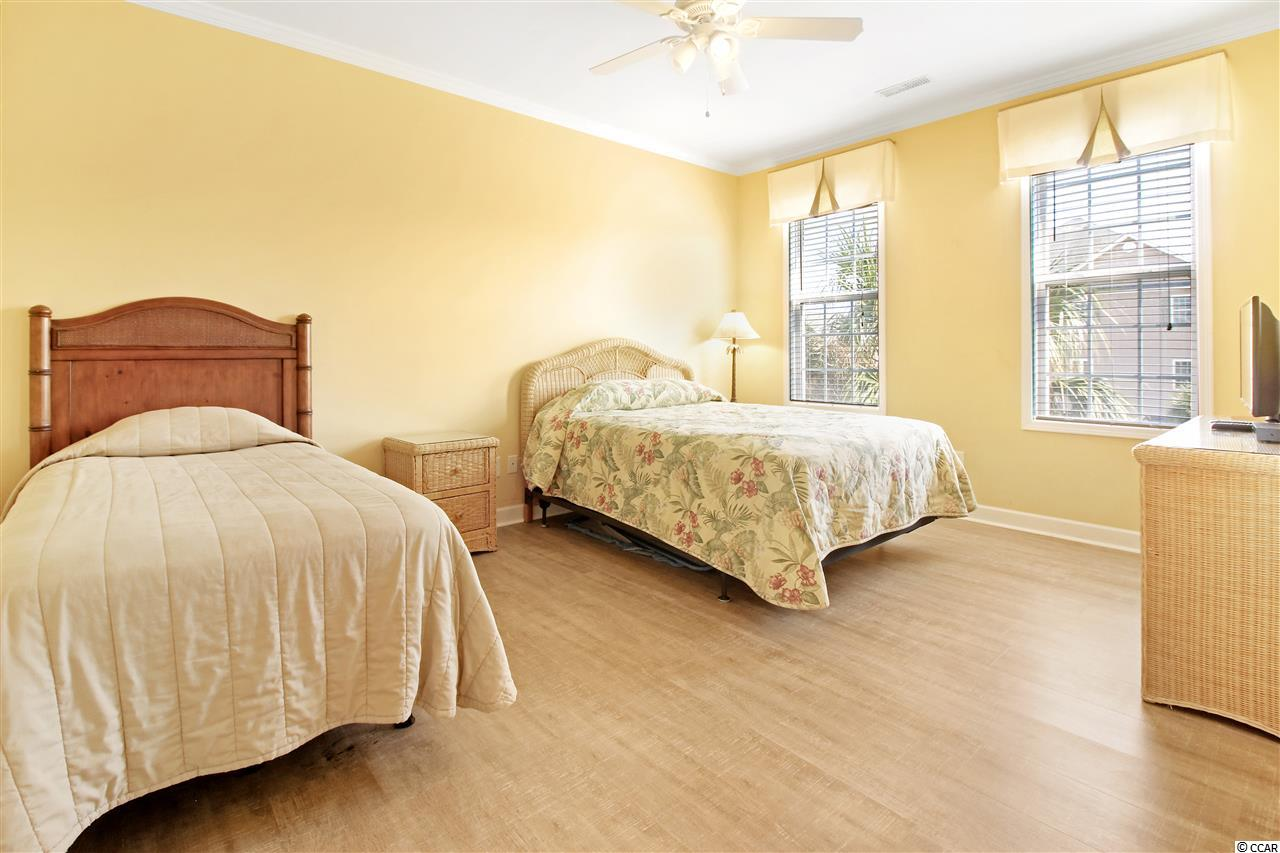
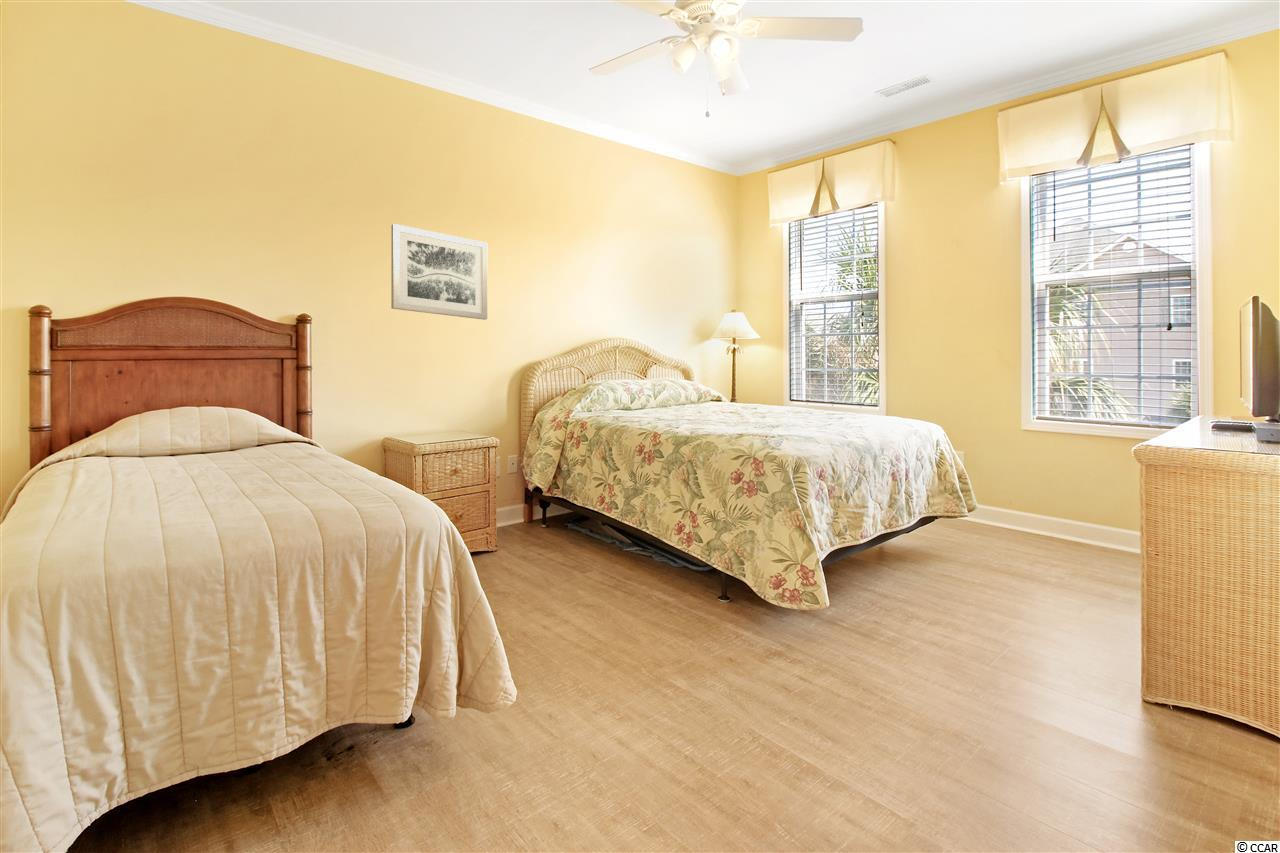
+ wall art [390,223,488,321]
